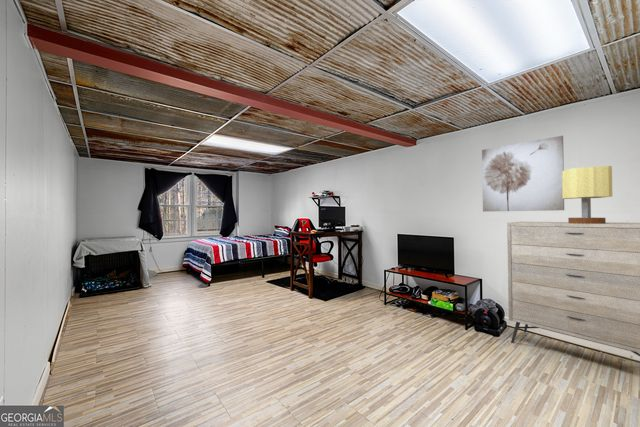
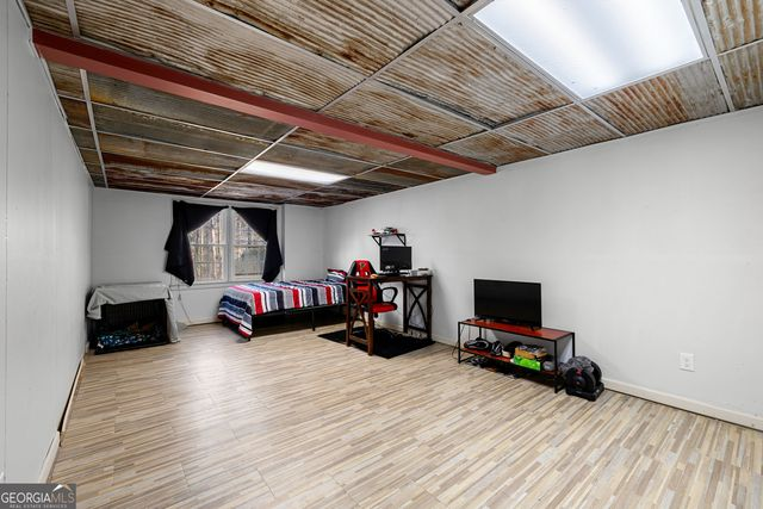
- table lamp [562,165,613,224]
- dresser [506,221,640,357]
- wall art [481,135,565,213]
